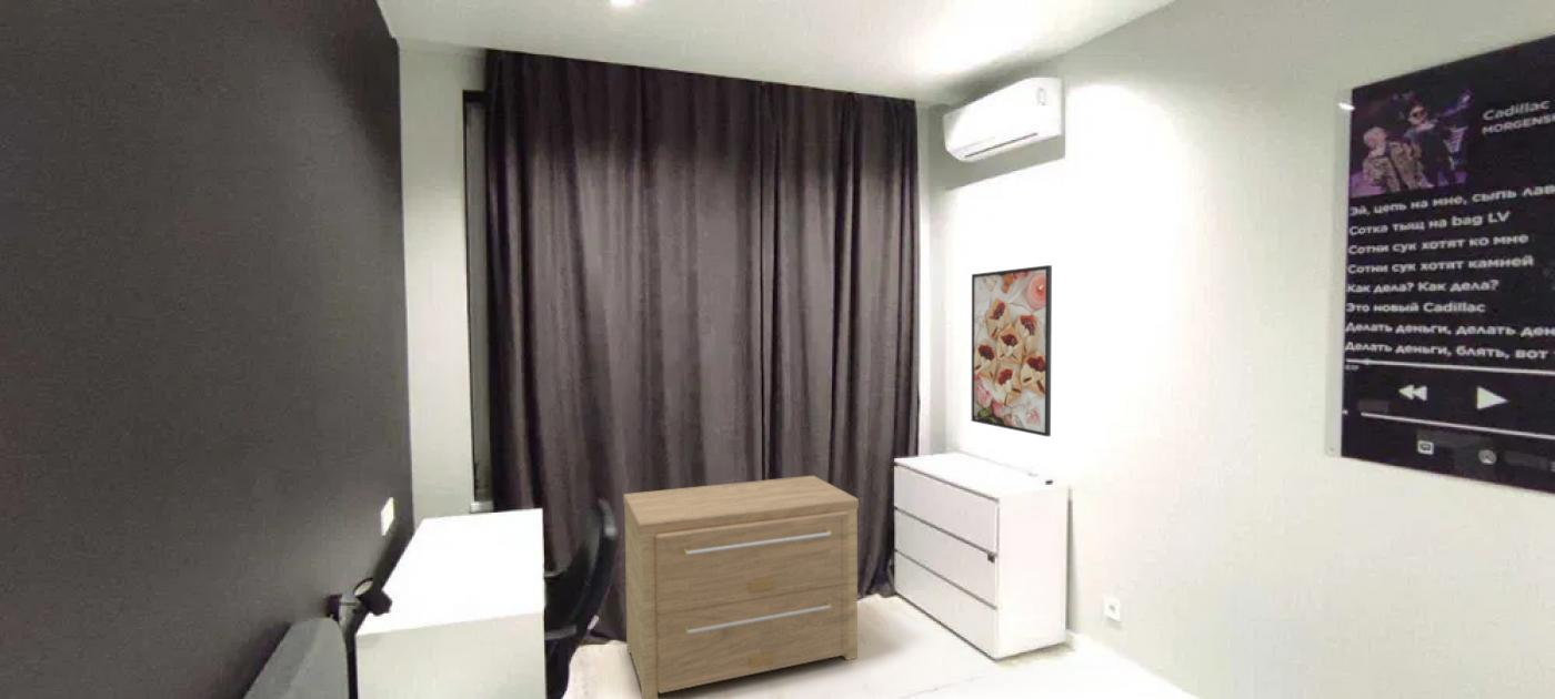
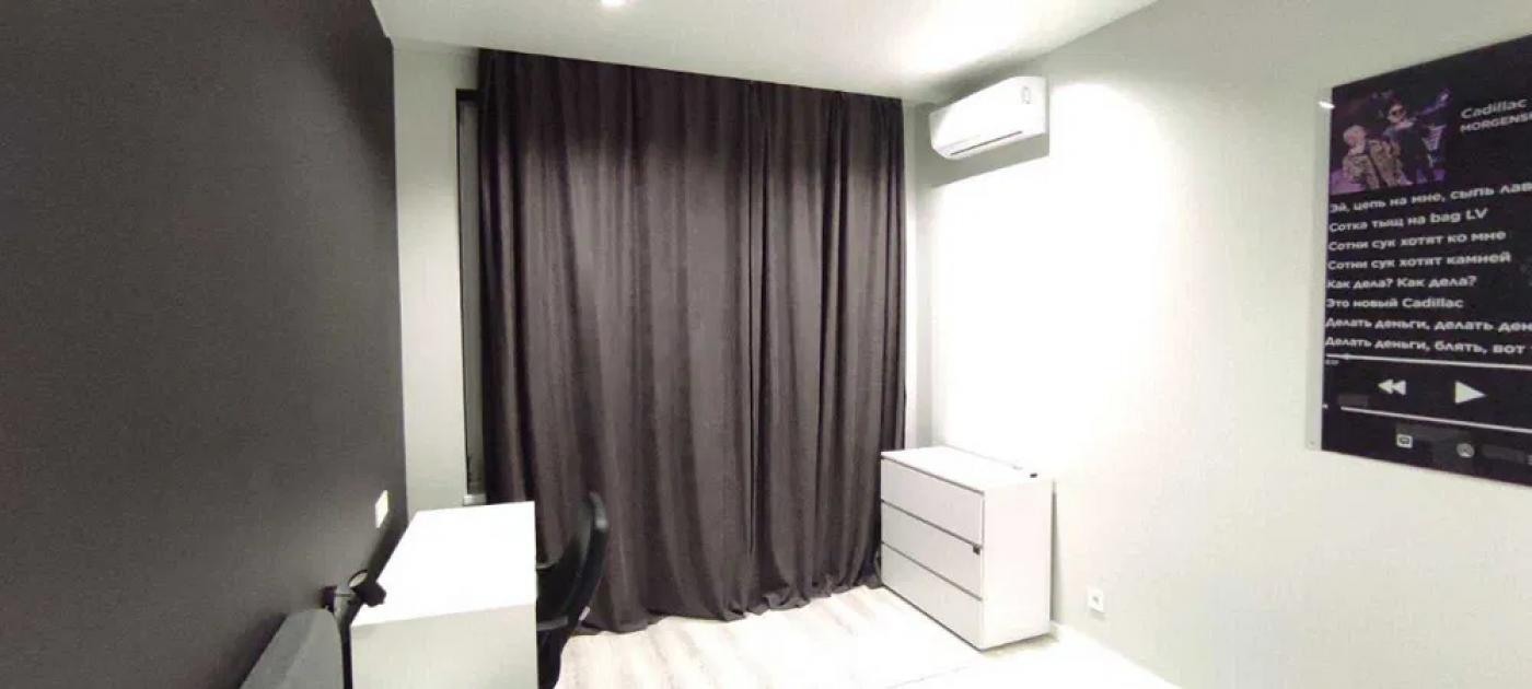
- side table [622,475,860,699]
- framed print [971,264,1053,437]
